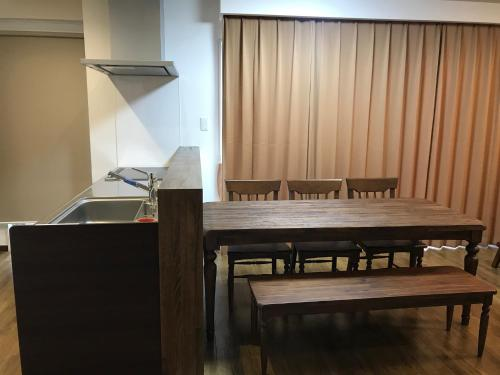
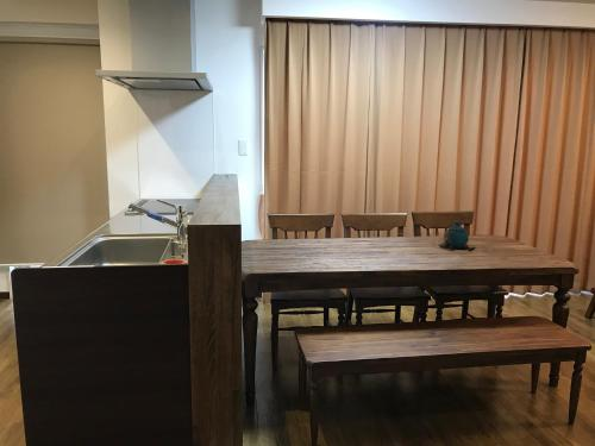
+ teapot [433,220,475,251]
